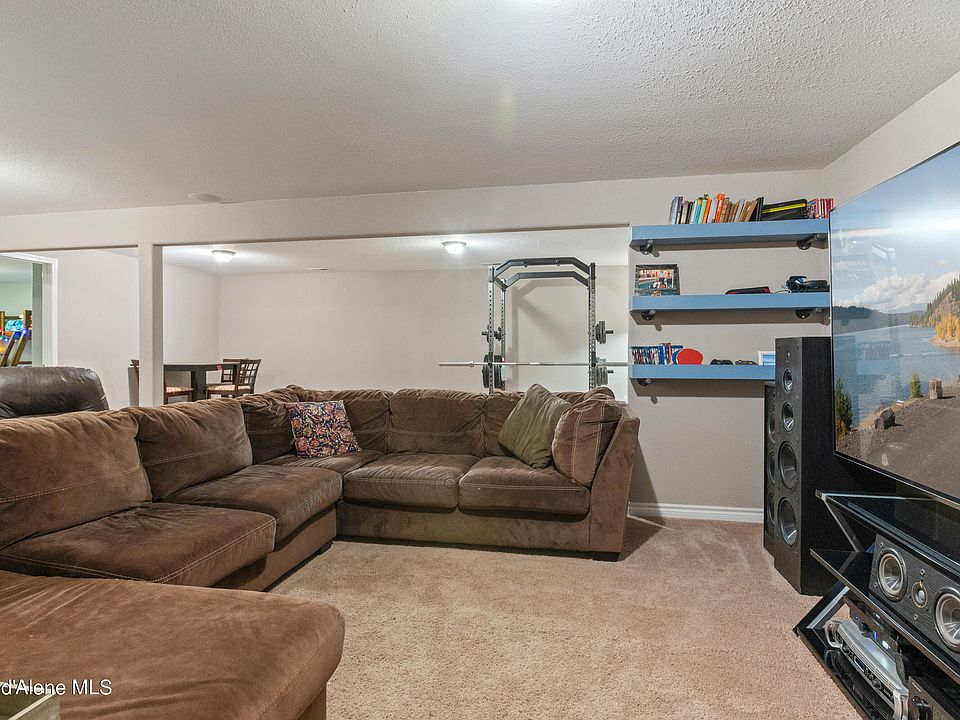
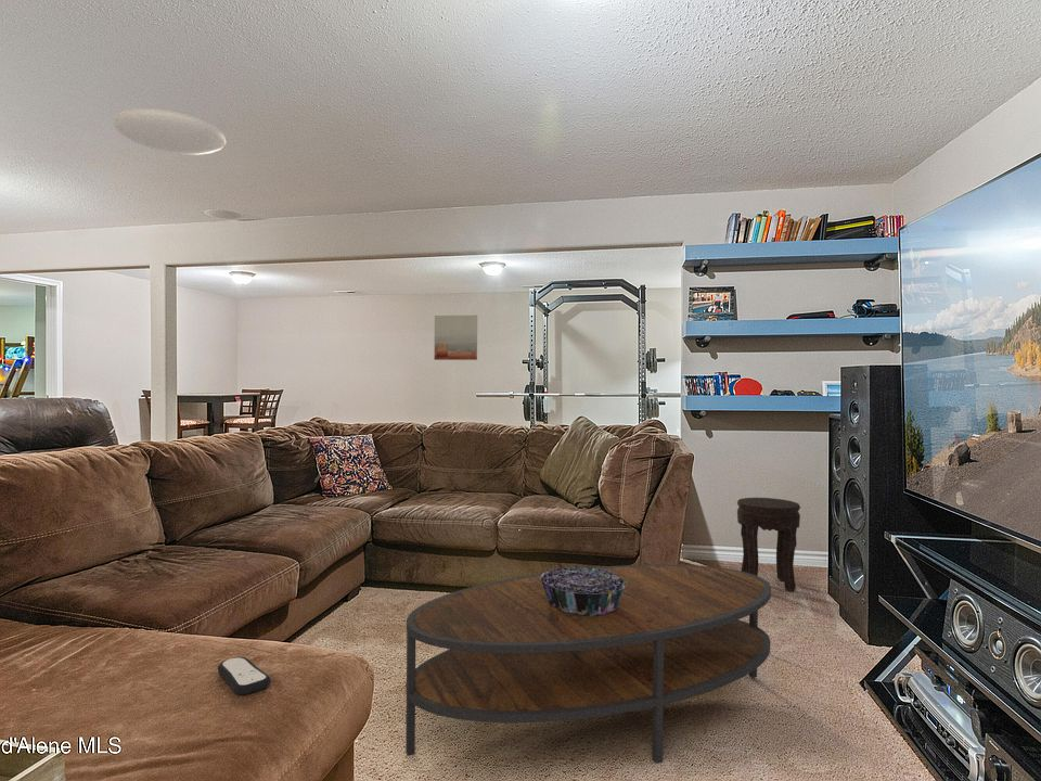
+ side table [736,497,801,593]
+ decorative bowl [539,566,627,616]
+ wall art [433,315,478,361]
+ remote control [217,656,272,695]
+ ceiling light [112,107,228,156]
+ coffee table [404,563,772,765]
